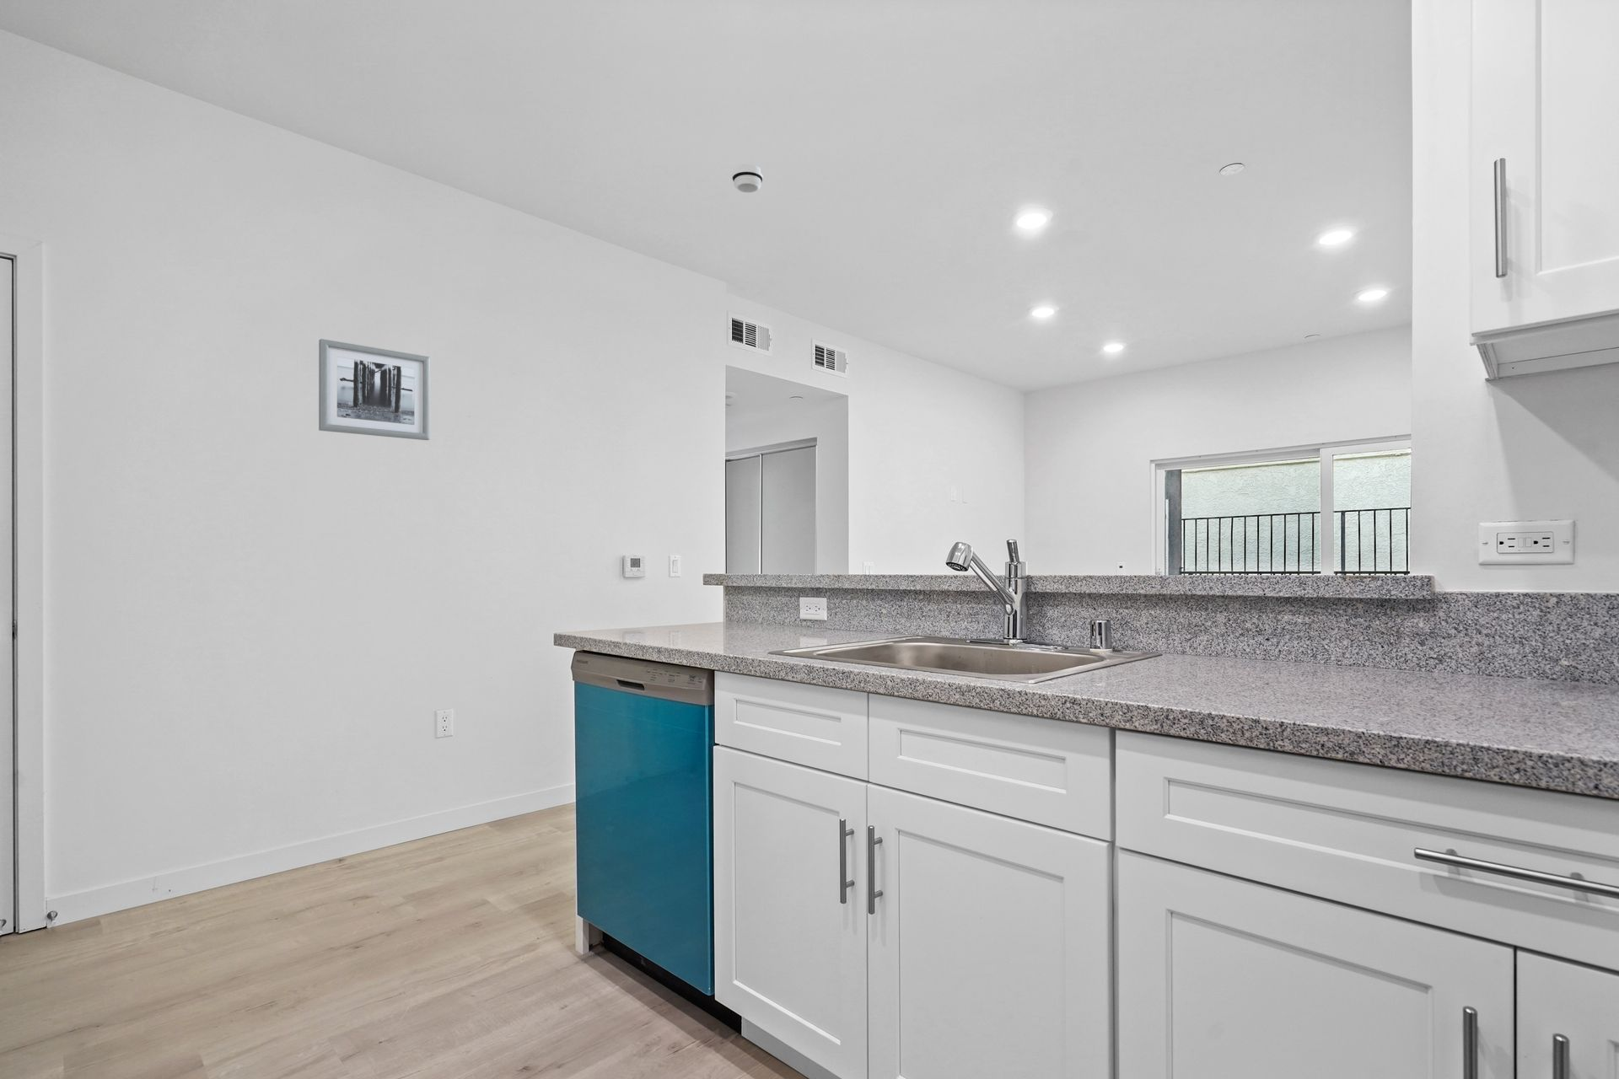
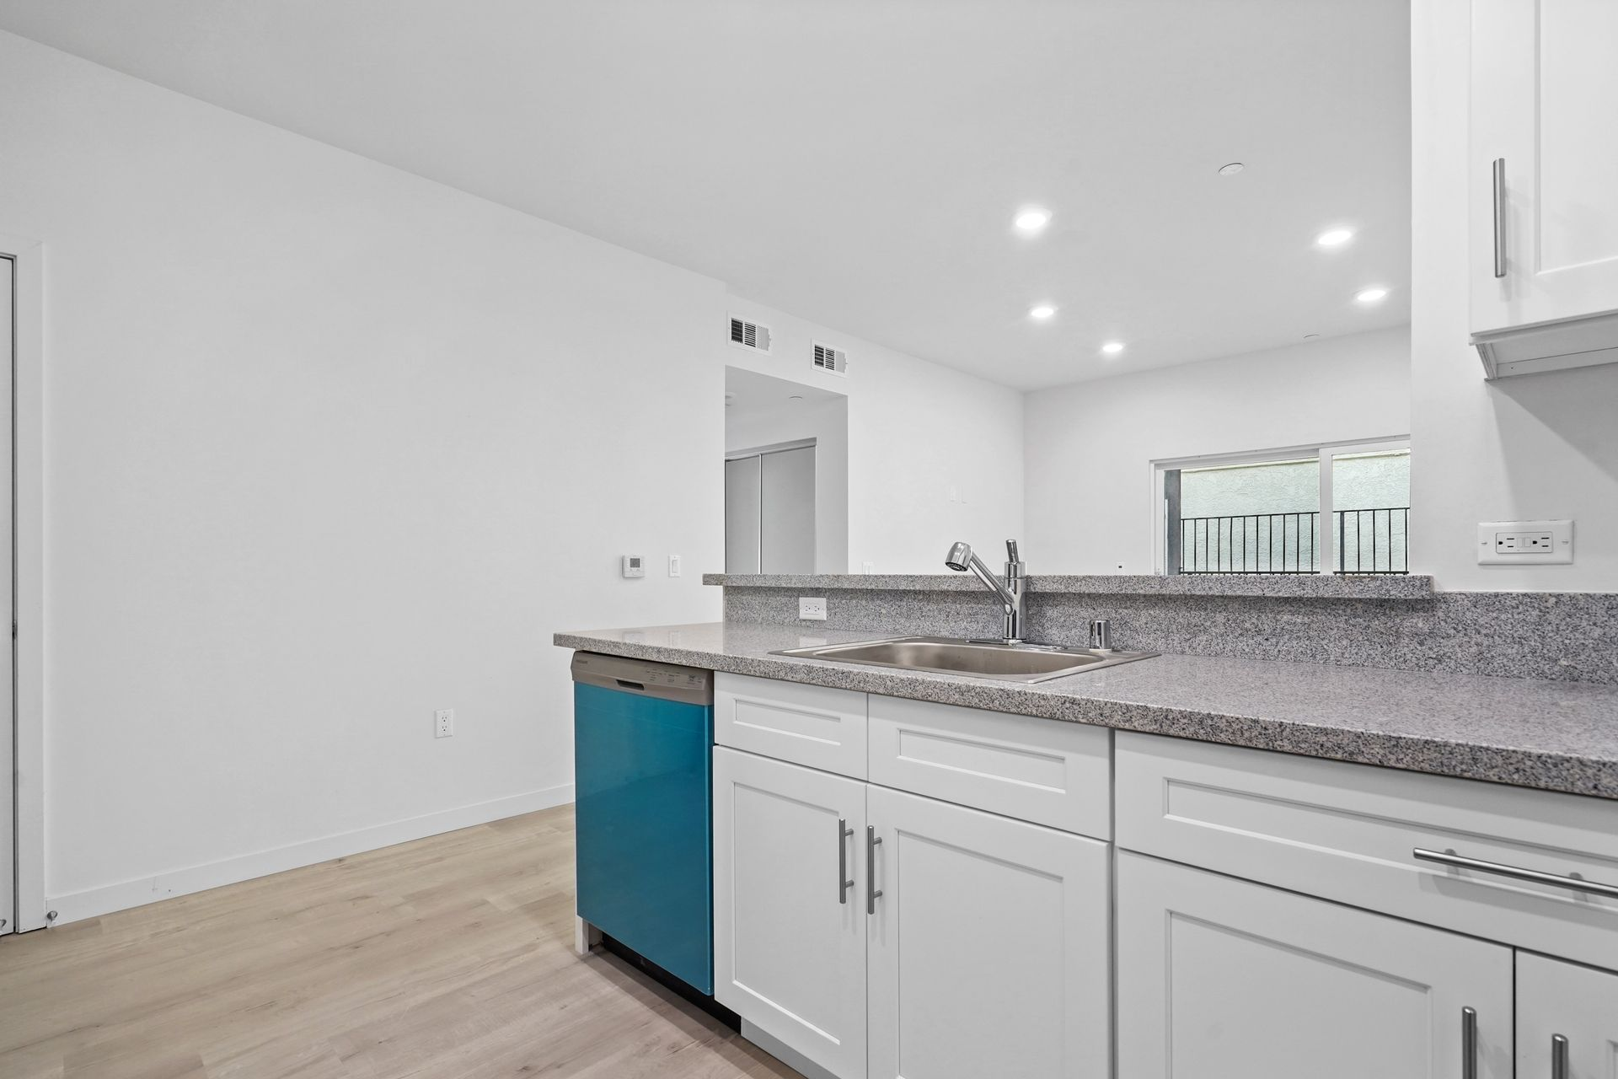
- smoke detector [731,164,764,194]
- wall art [318,338,431,441]
